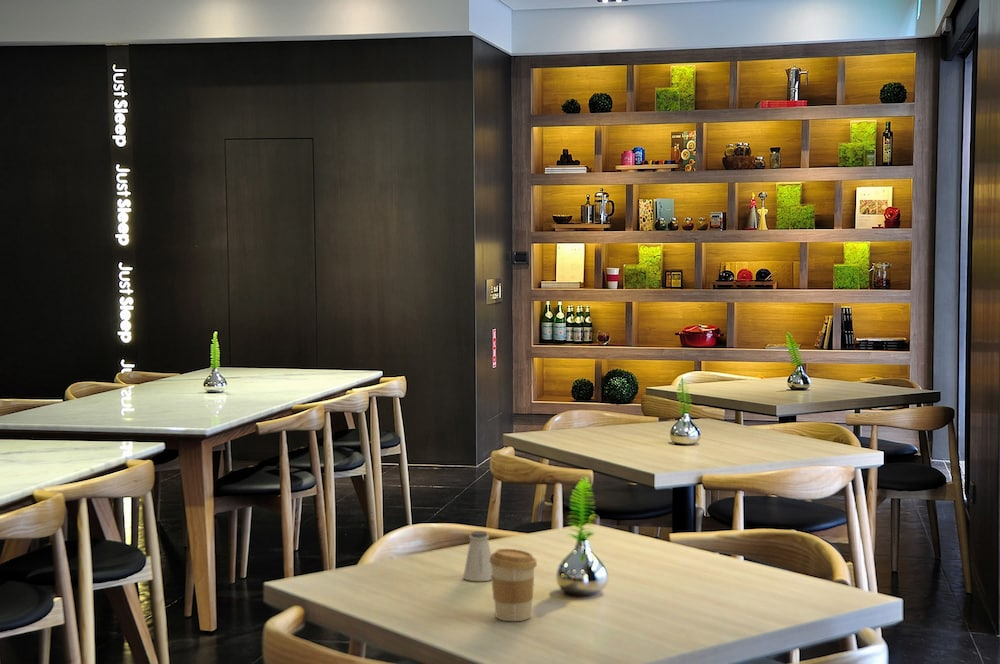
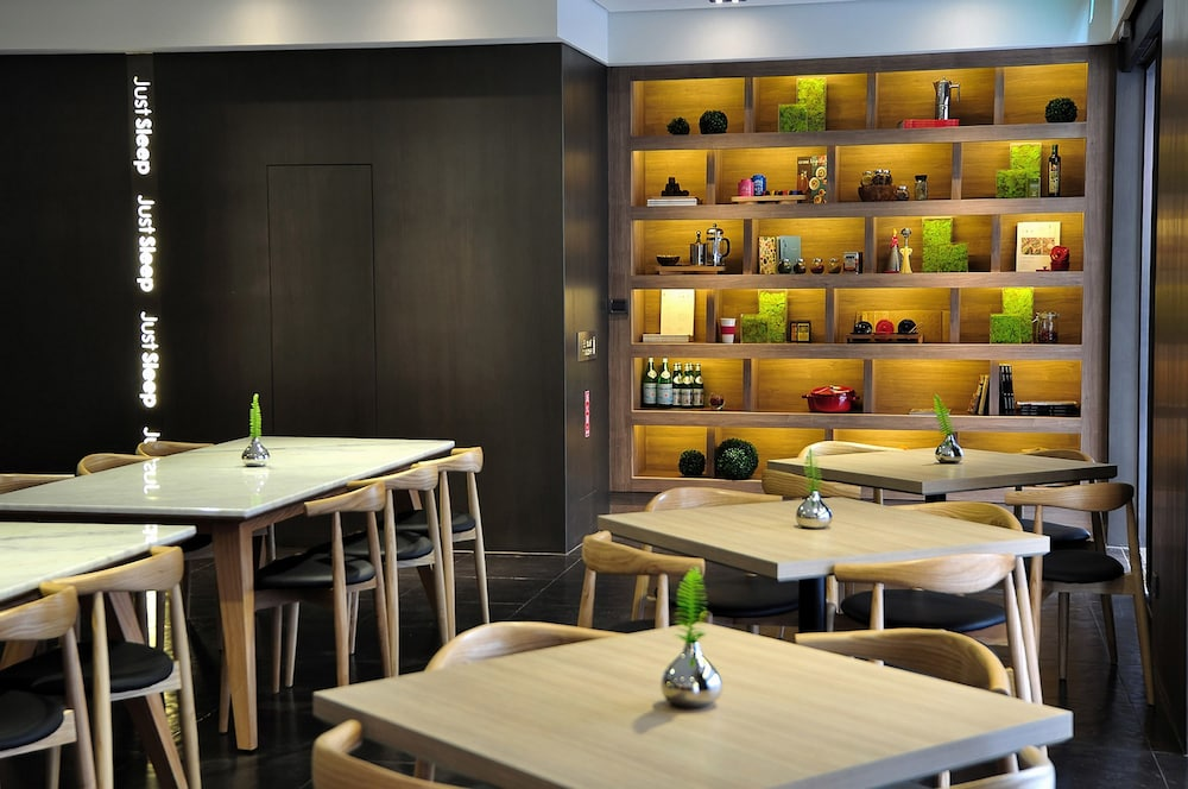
- coffee cup [490,548,538,622]
- saltshaker [462,530,492,582]
